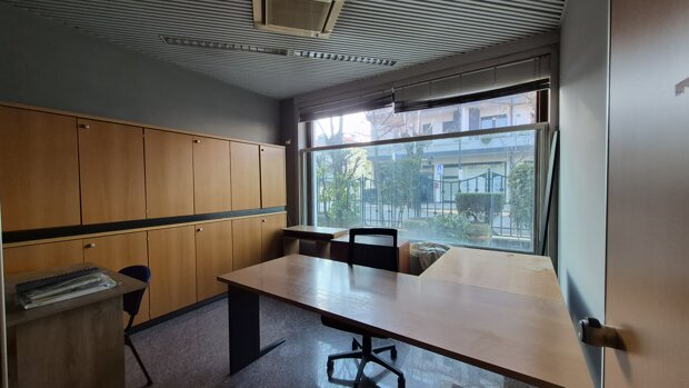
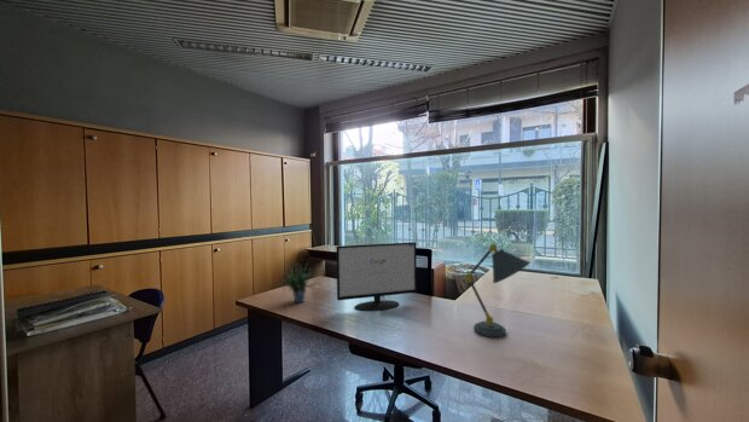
+ potted plant [274,253,323,304]
+ computer monitor [335,241,418,312]
+ desk lamp [464,243,532,339]
